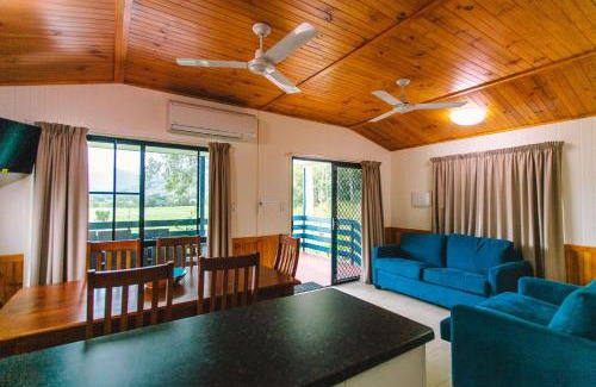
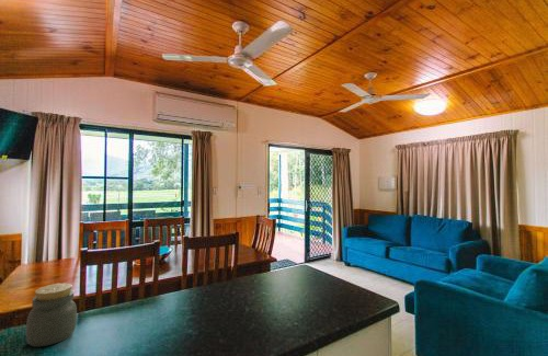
+ jar [25,282,78,347]
